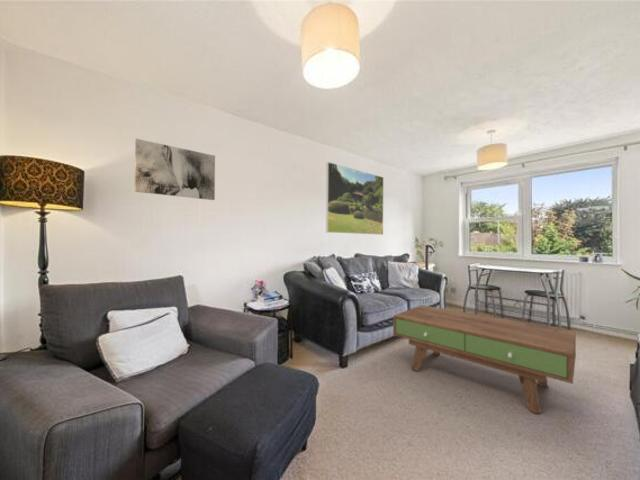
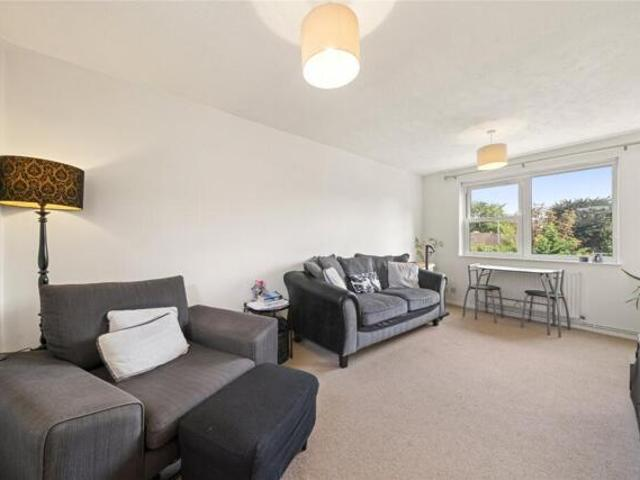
- wall art [134,138,216,201]
- coffee table [392,304,577,415]
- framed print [325,161,384,236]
